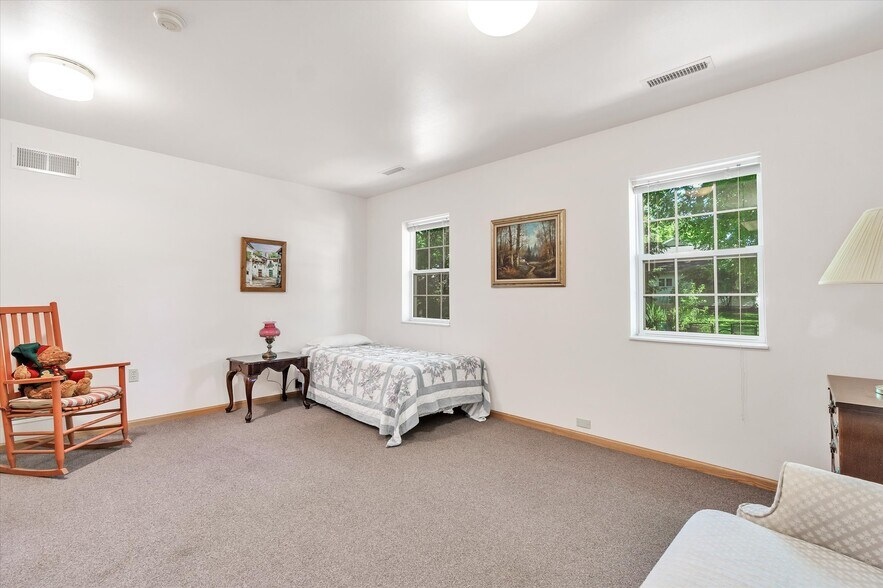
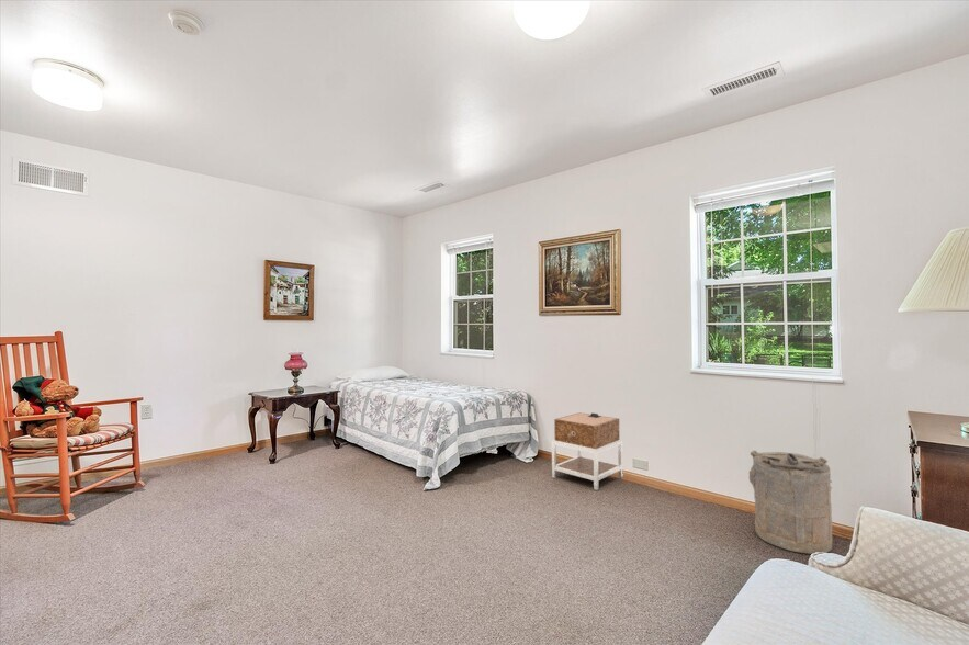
+ laundry hamper [748,450,833,555]
+ nightstand [551,411,624,491]
